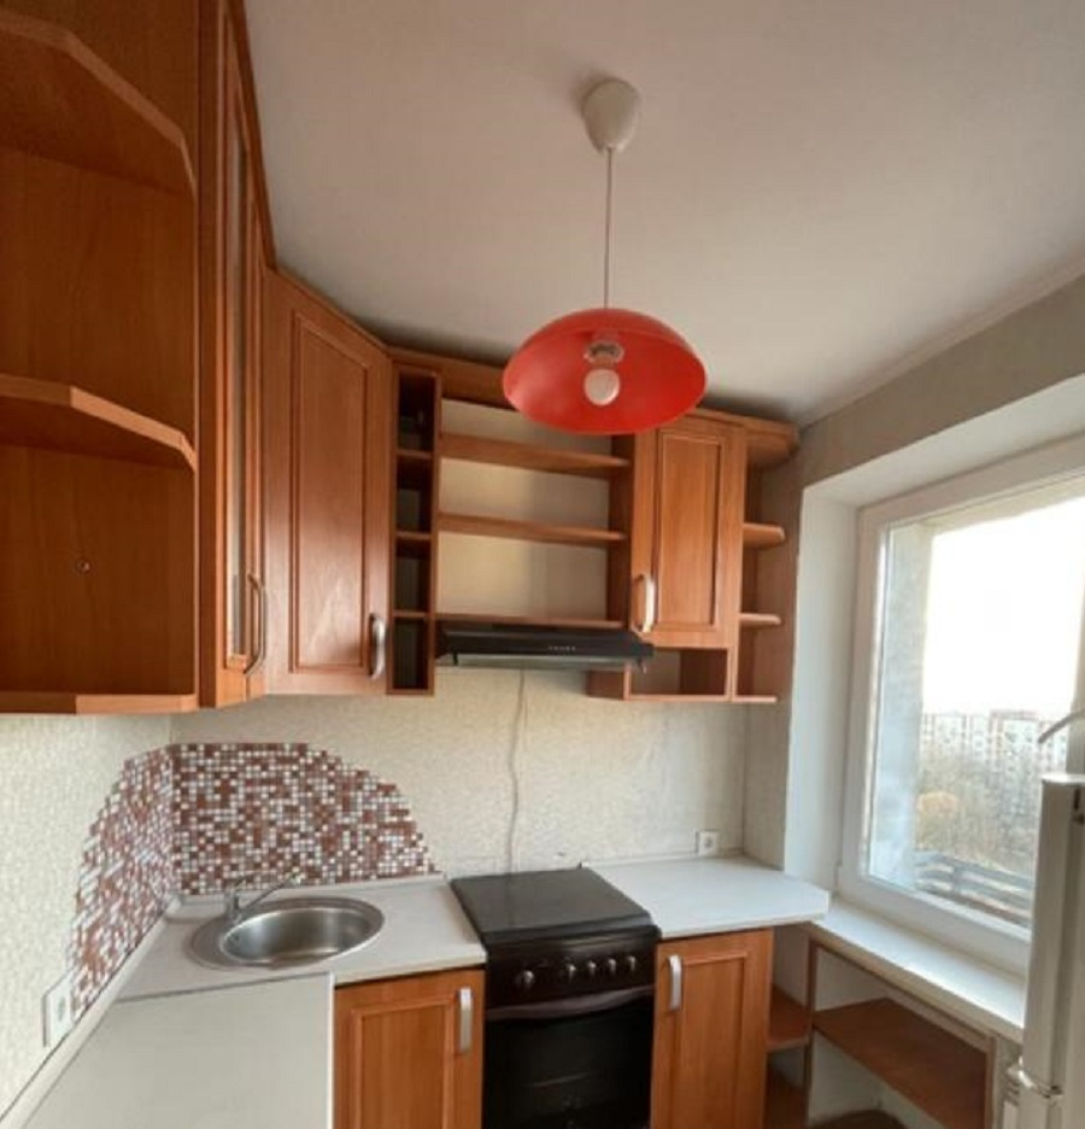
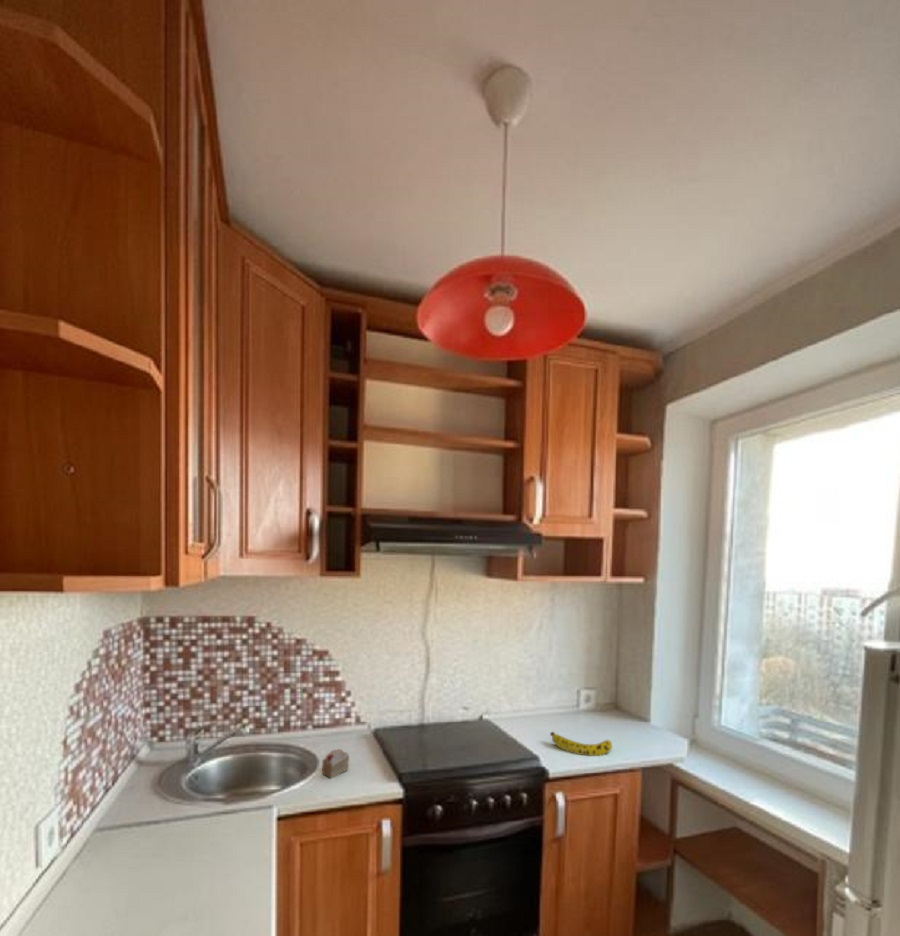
+ cake slice [321,748,350,780]
+ fruit [549,731,613,757]
